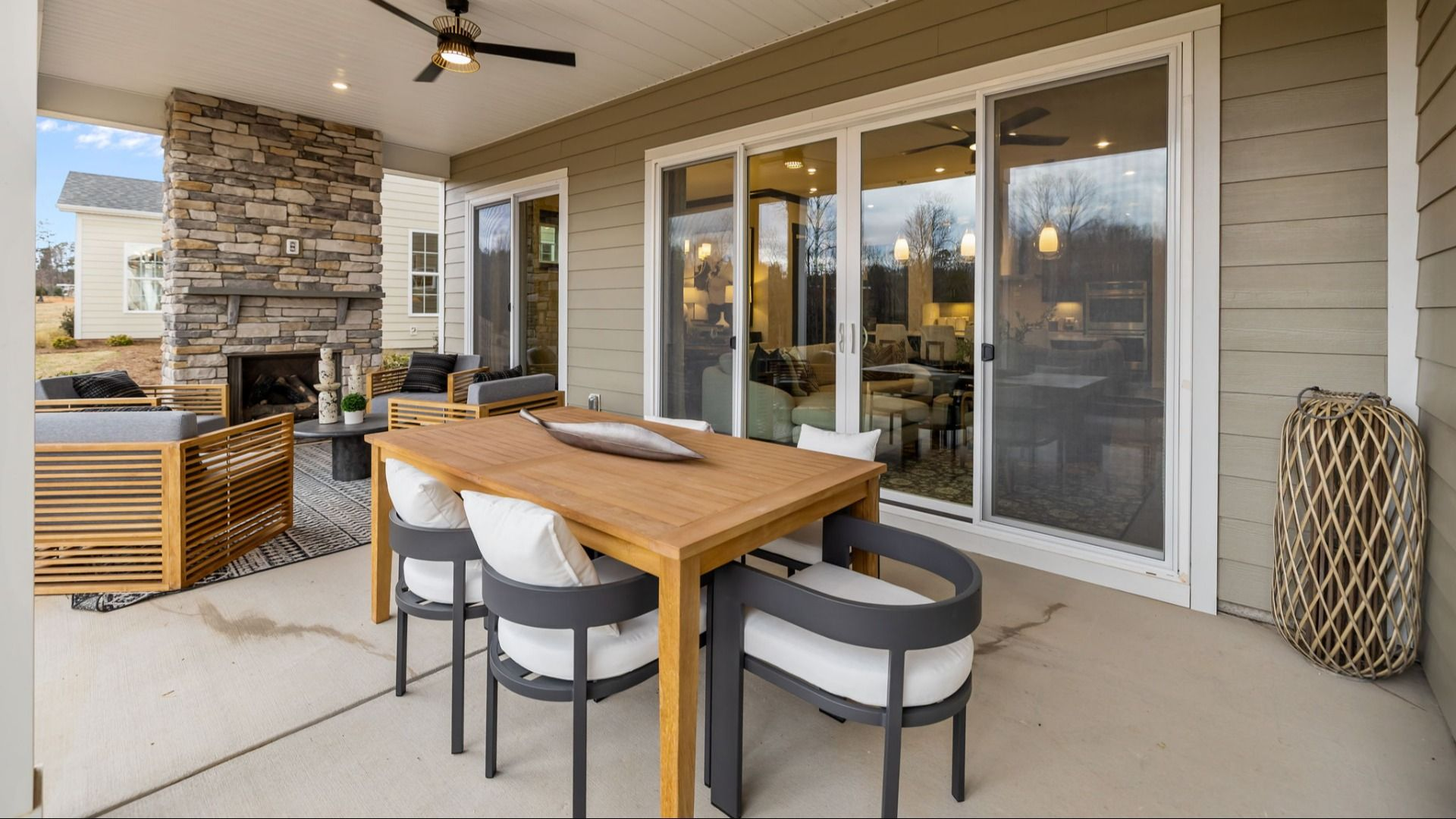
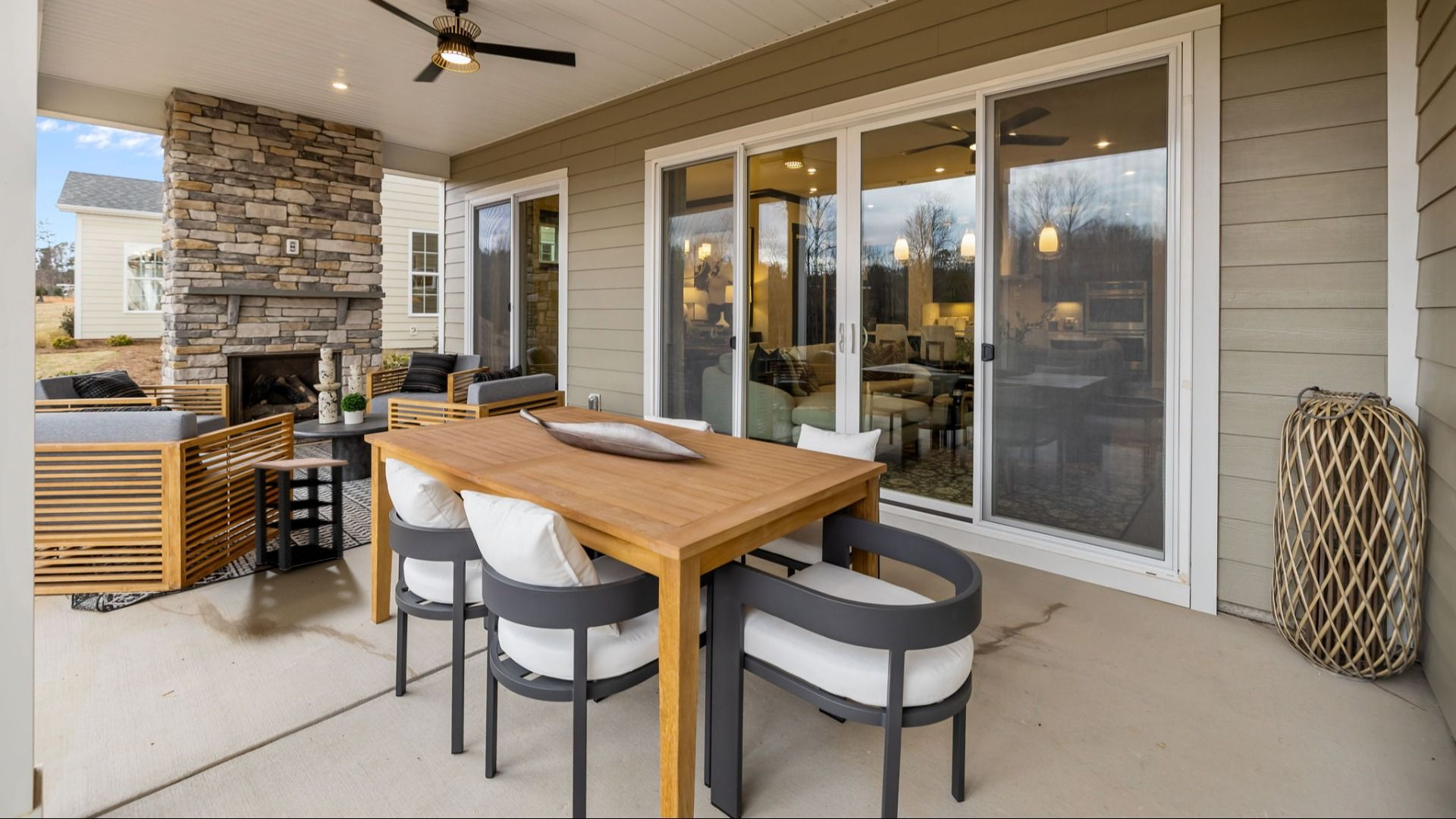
+ side table [250,457,349,572]
